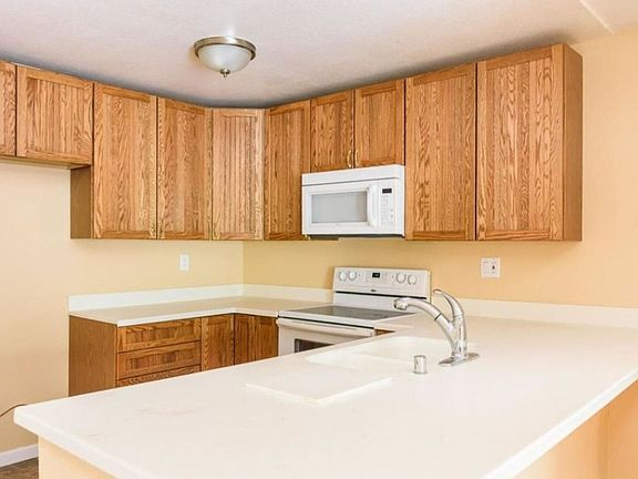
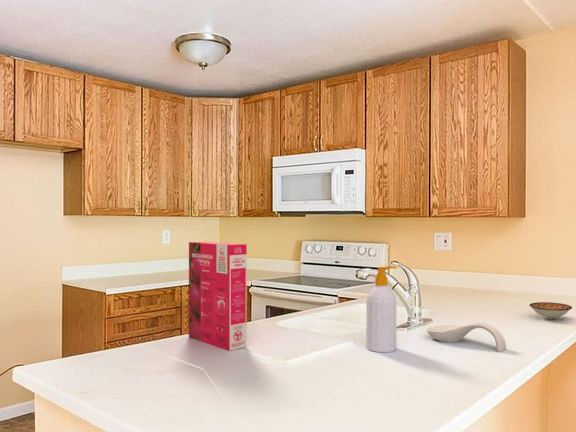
+ cereal box [188,241,248,352]
+ soap bottle [365,265,398,354]
+ spoon rest [426,321,507,353]
+ bowl [528,301,573,320]
